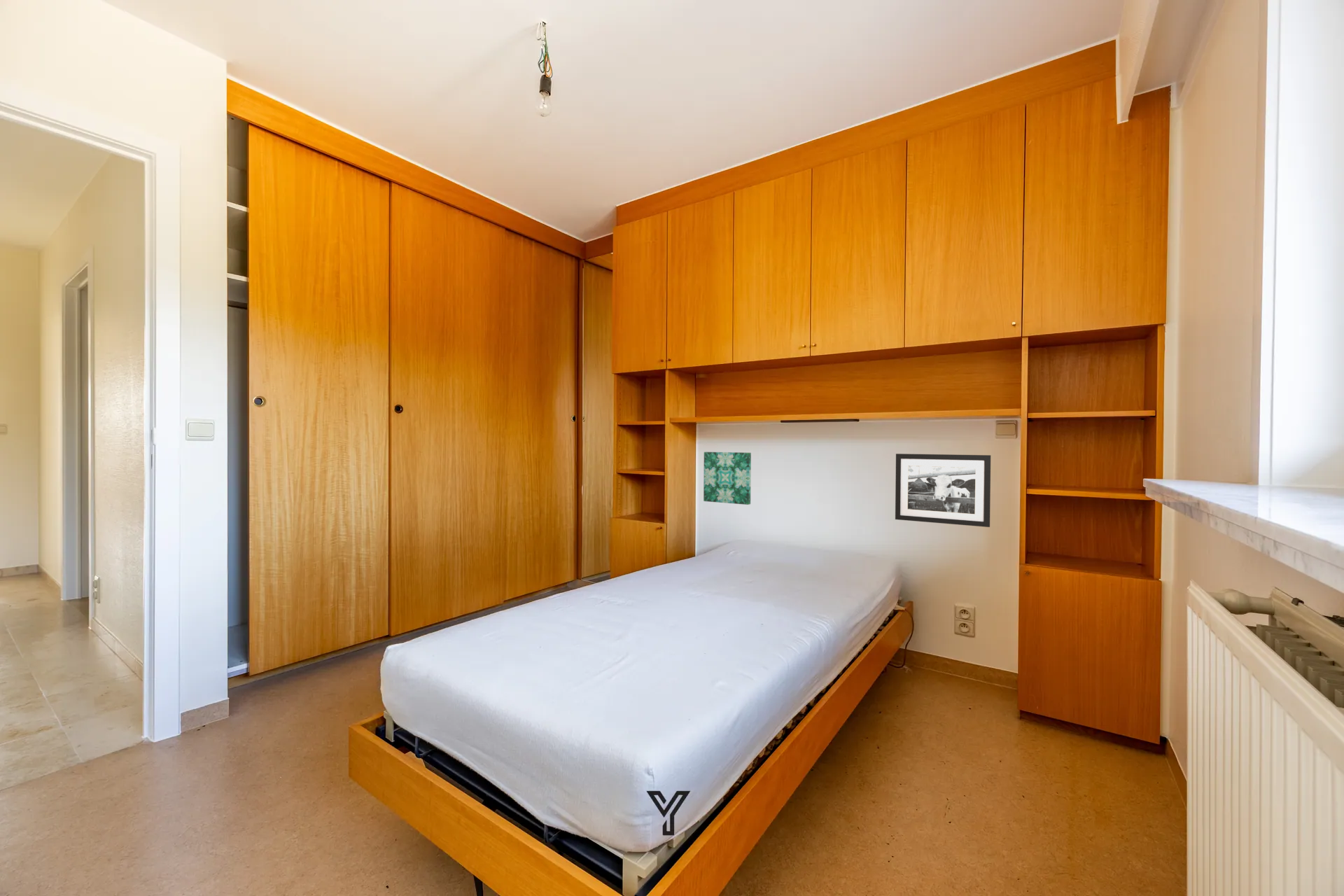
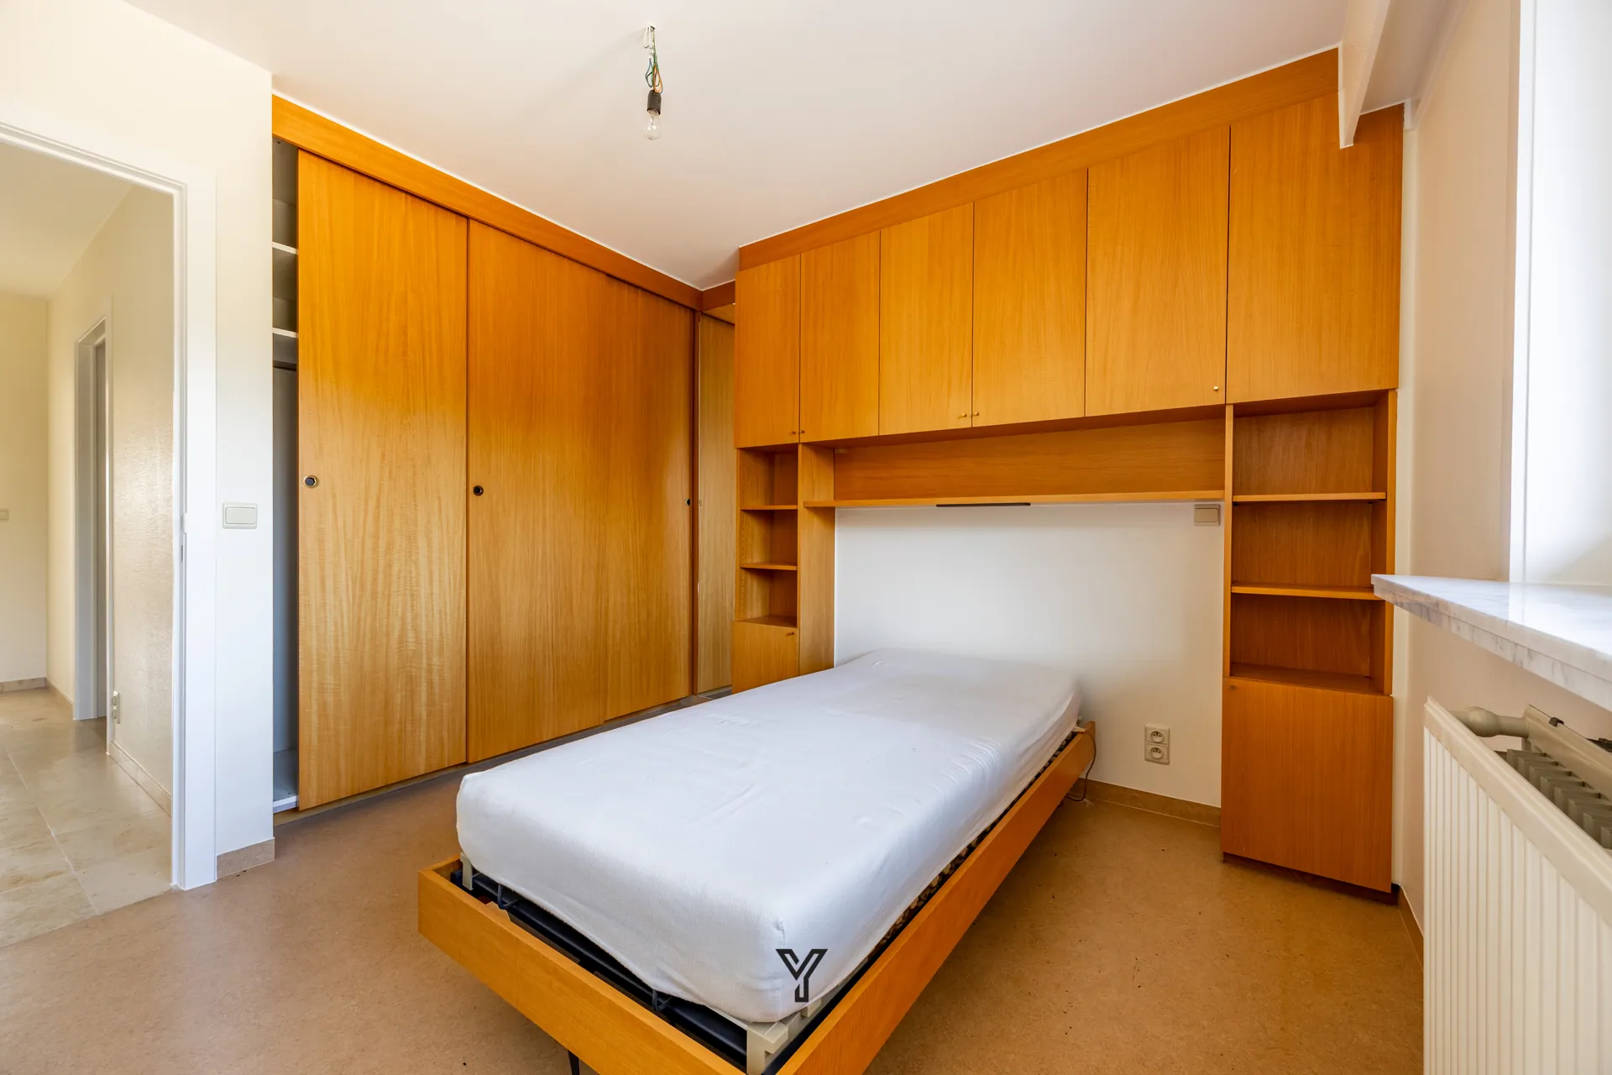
- picture frame [895,453,991,528]
- wall art [703,451,752,505]
